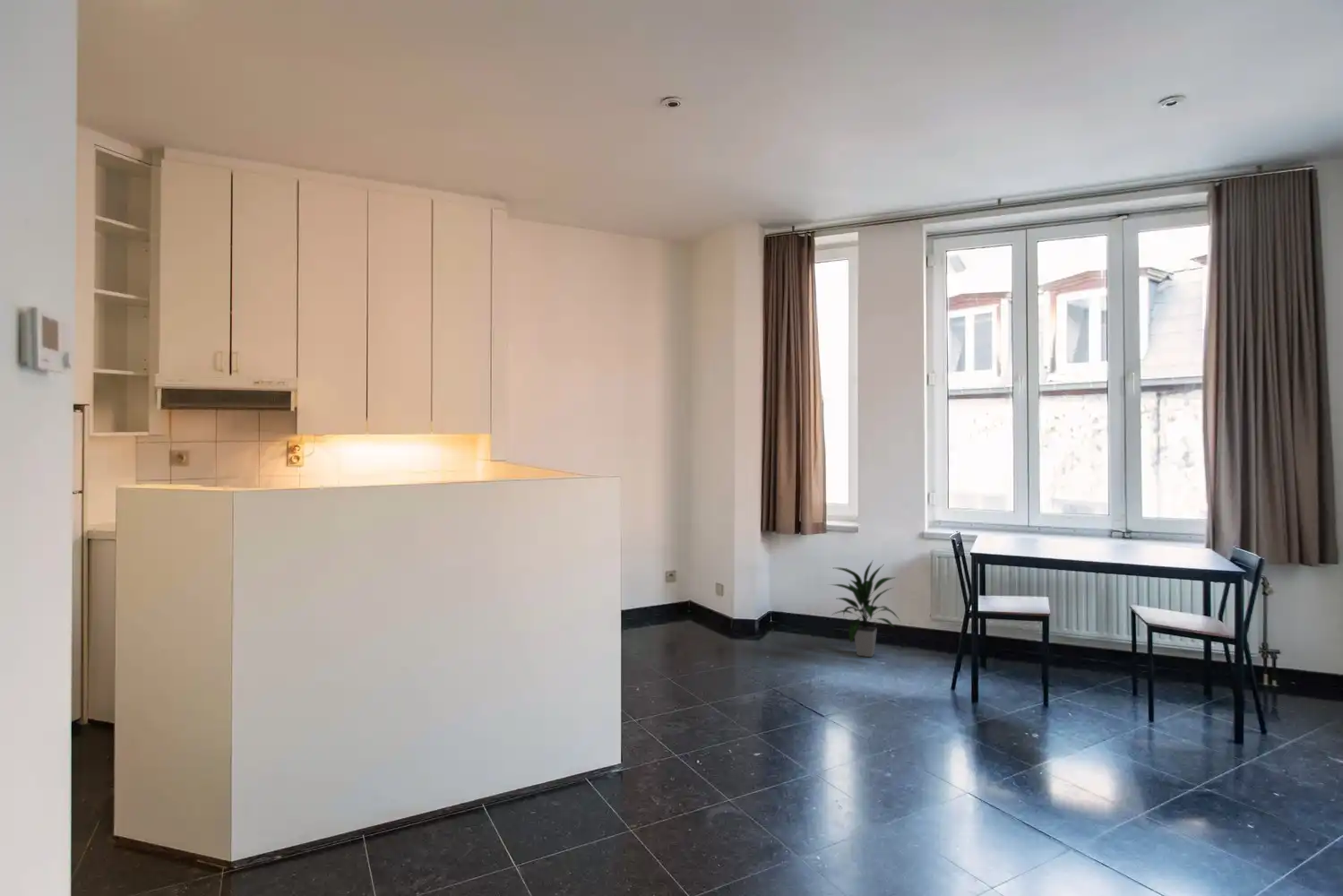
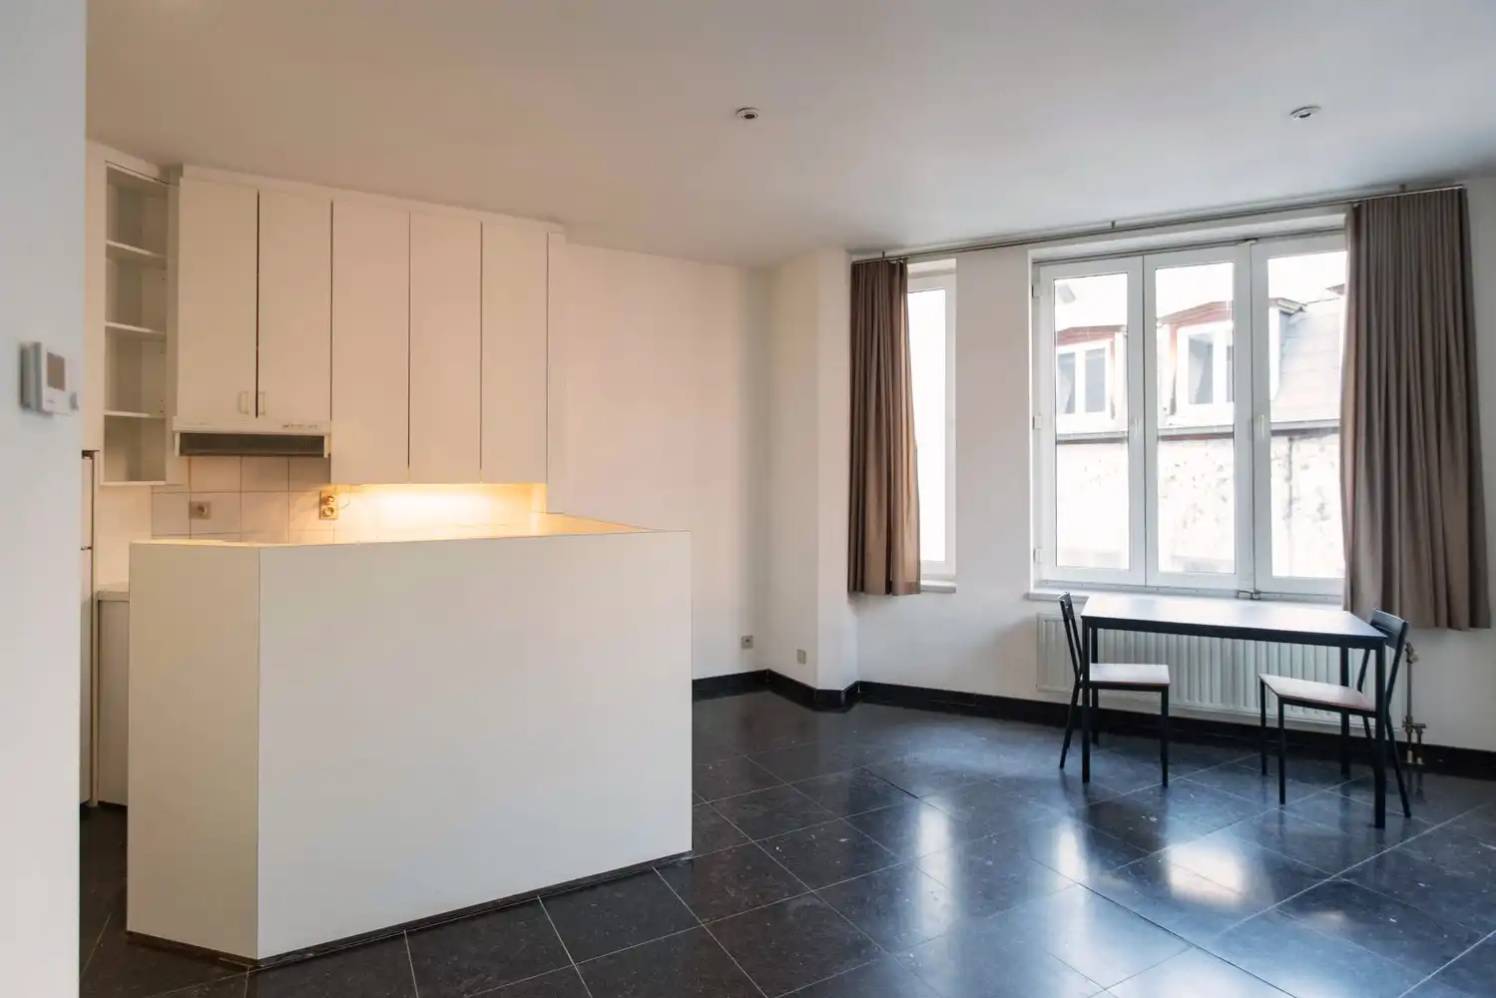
- indoor plant [827,558,902,658]
